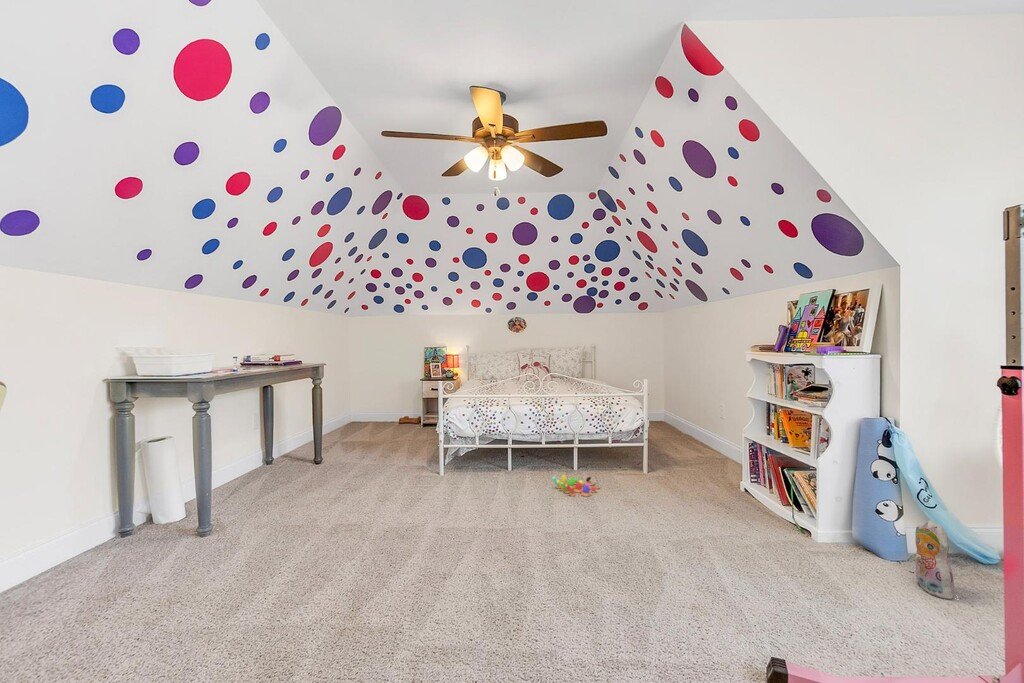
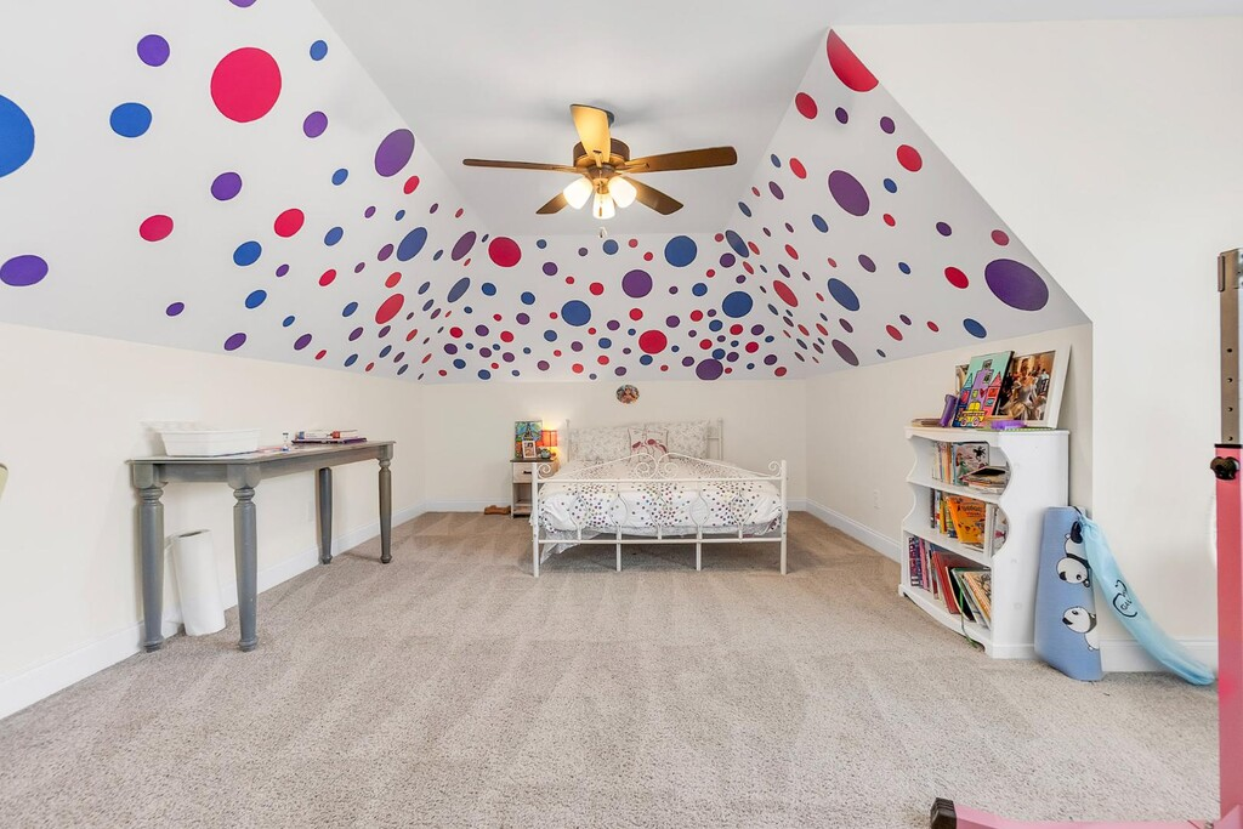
- plush toy [913,519,955,600]
- stacking toy [551,474,601,497]
